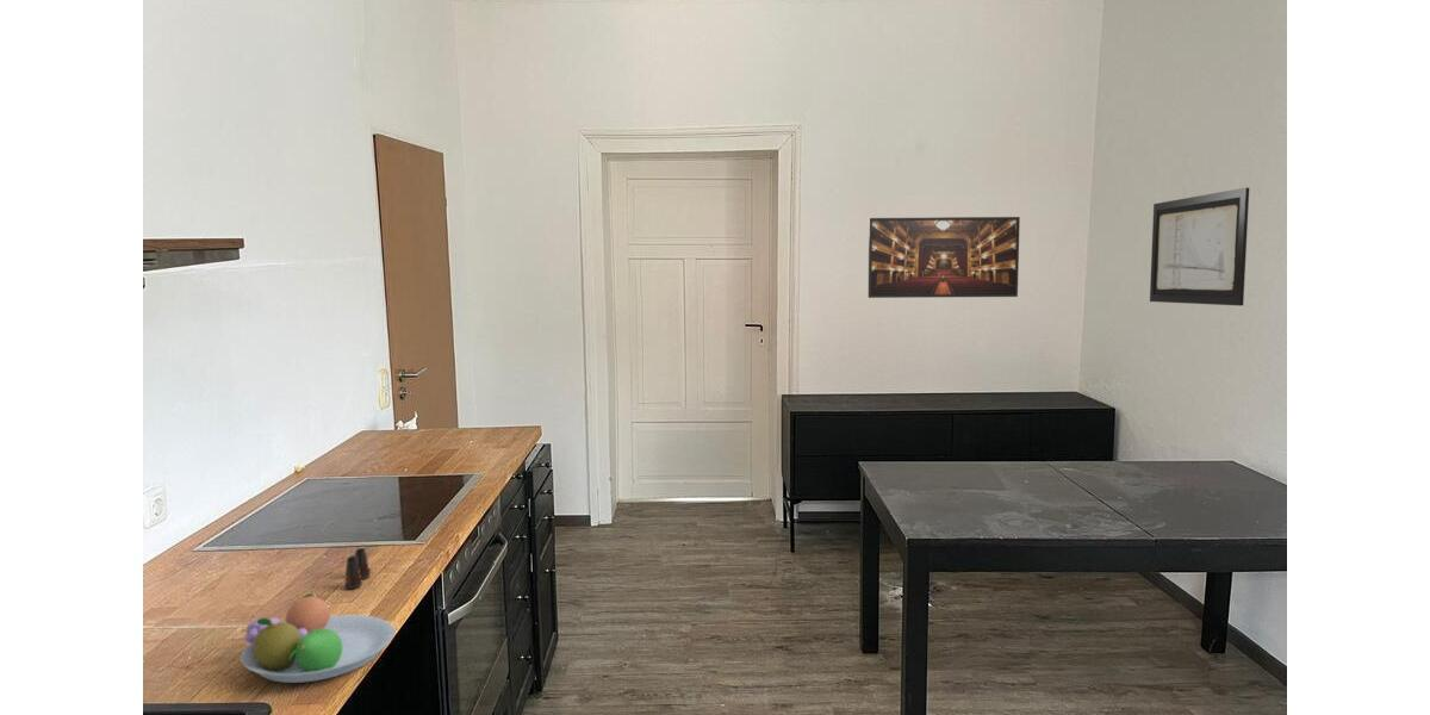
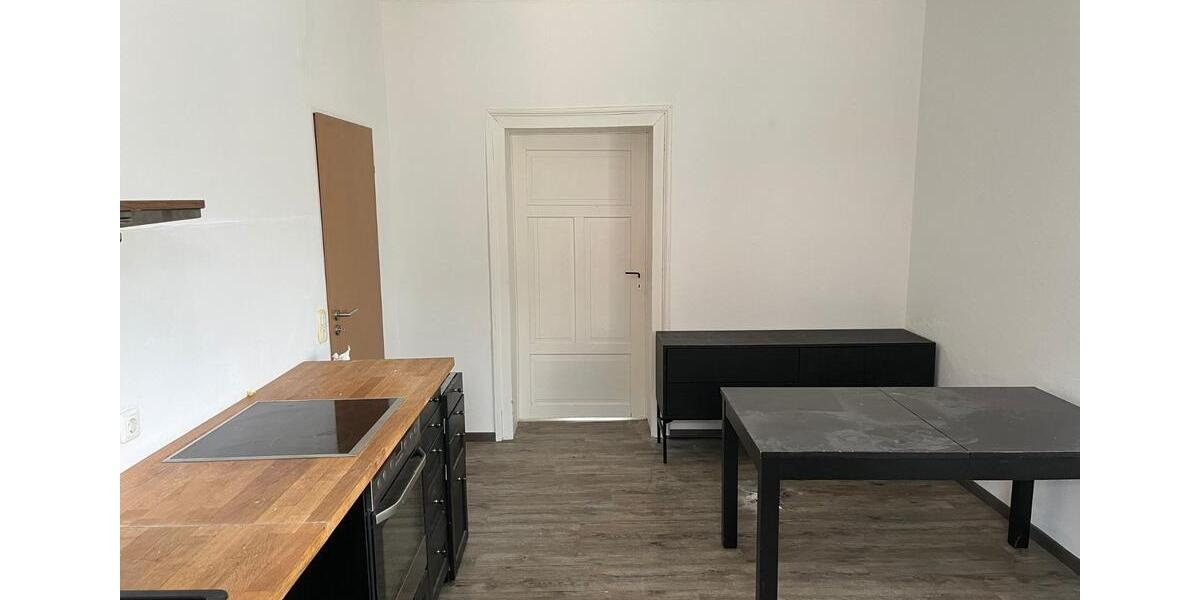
- wall art [1149,186,1250,307]
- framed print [868,216,1021,299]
- salt shaker [343,547,372,590]
- fruit bowl [240,592,396,684]
